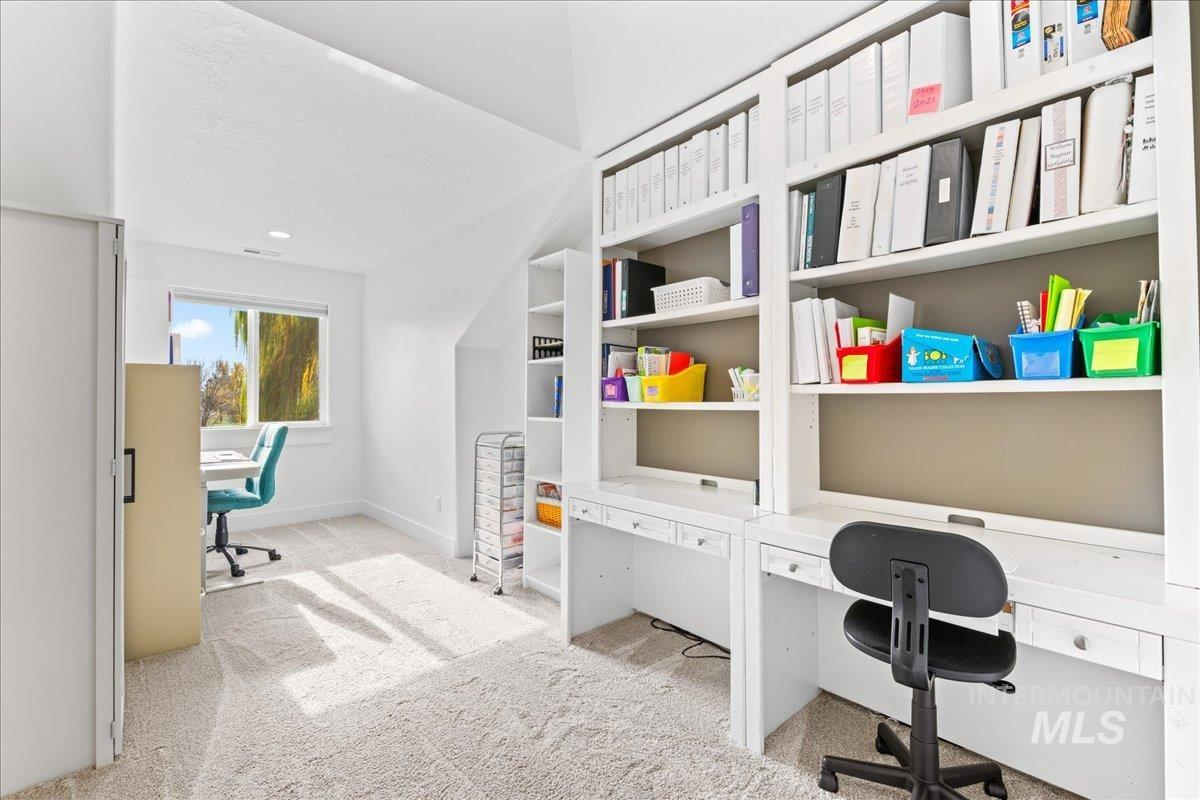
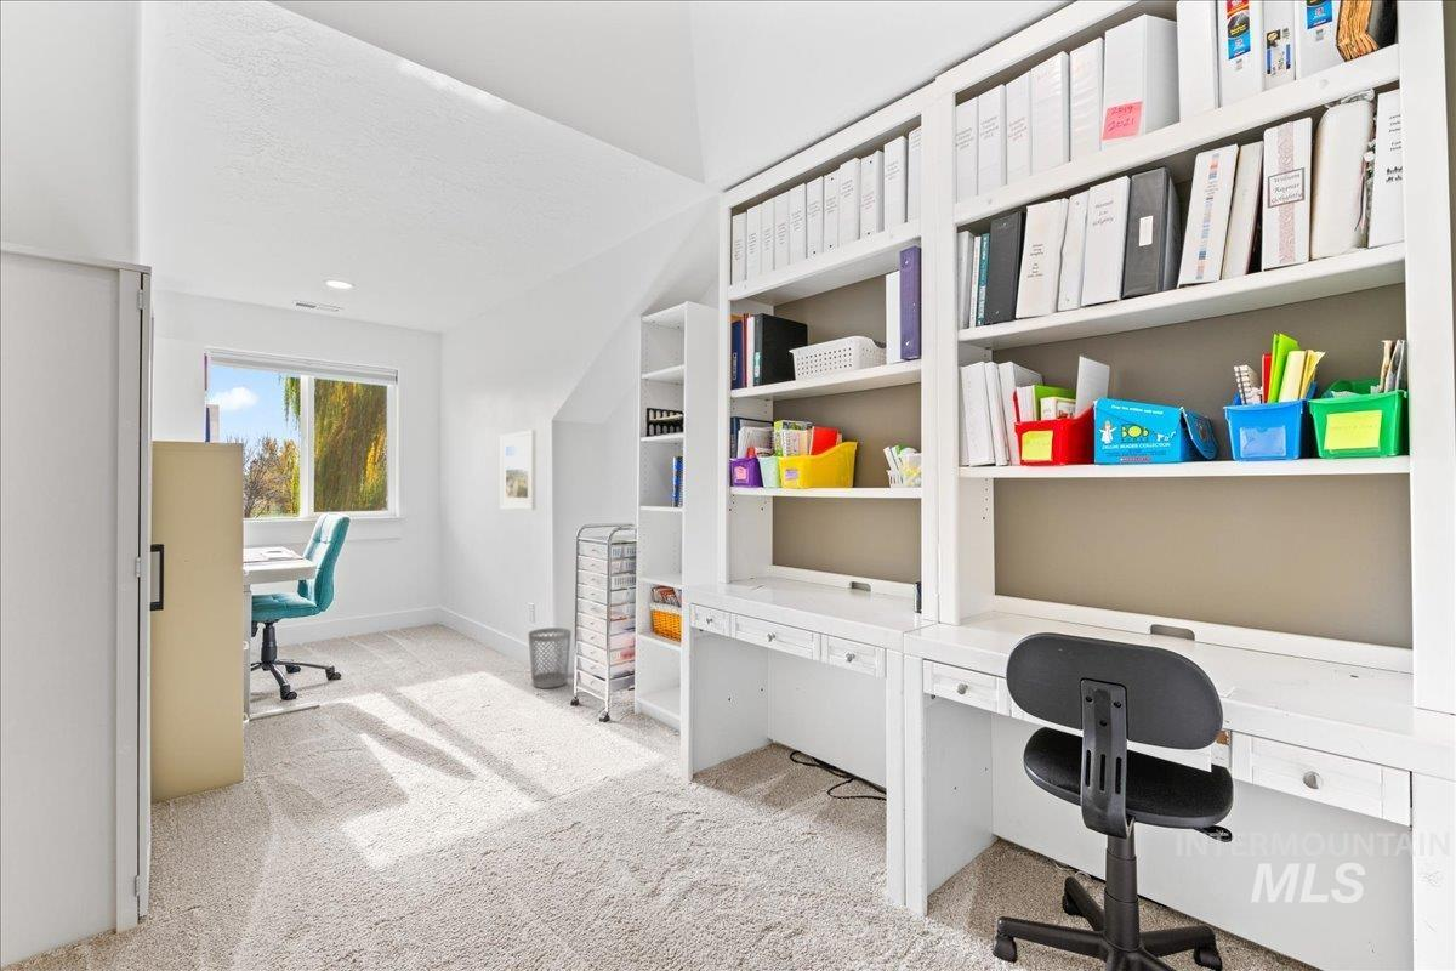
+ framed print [500,428,536,511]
+ wastebasket [527,626,573,689]
